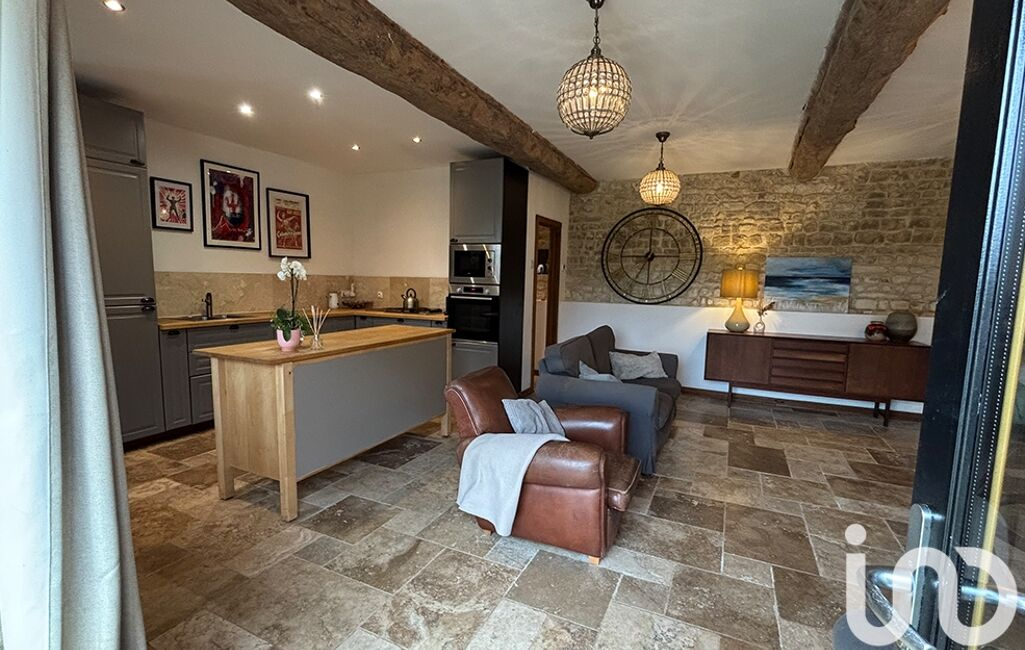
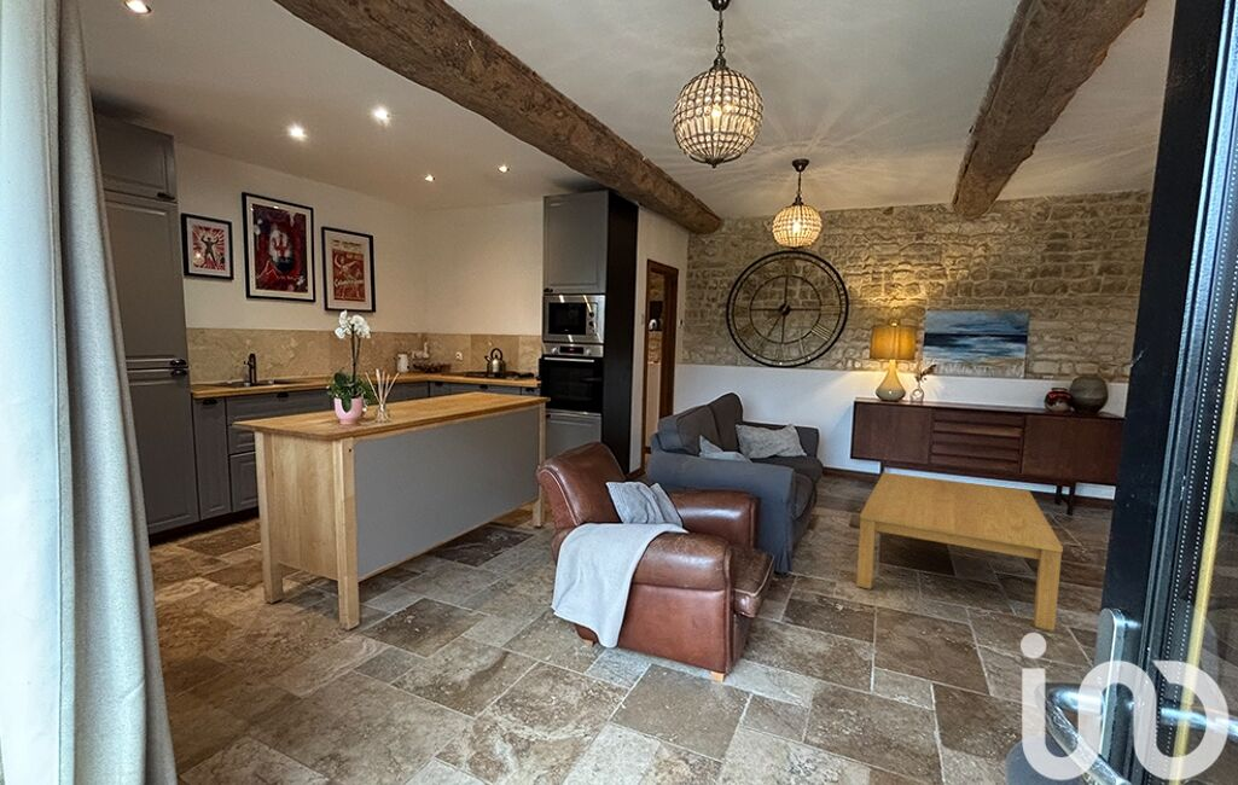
+ coffee table [855,471,1064,632]
